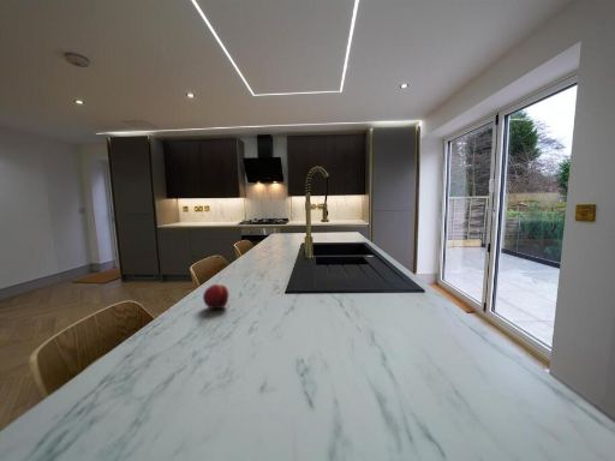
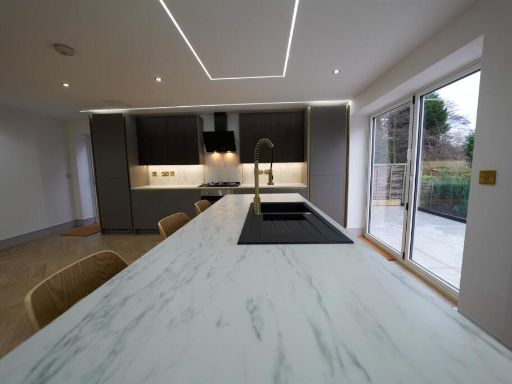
- fruit [202,283,231,310]
